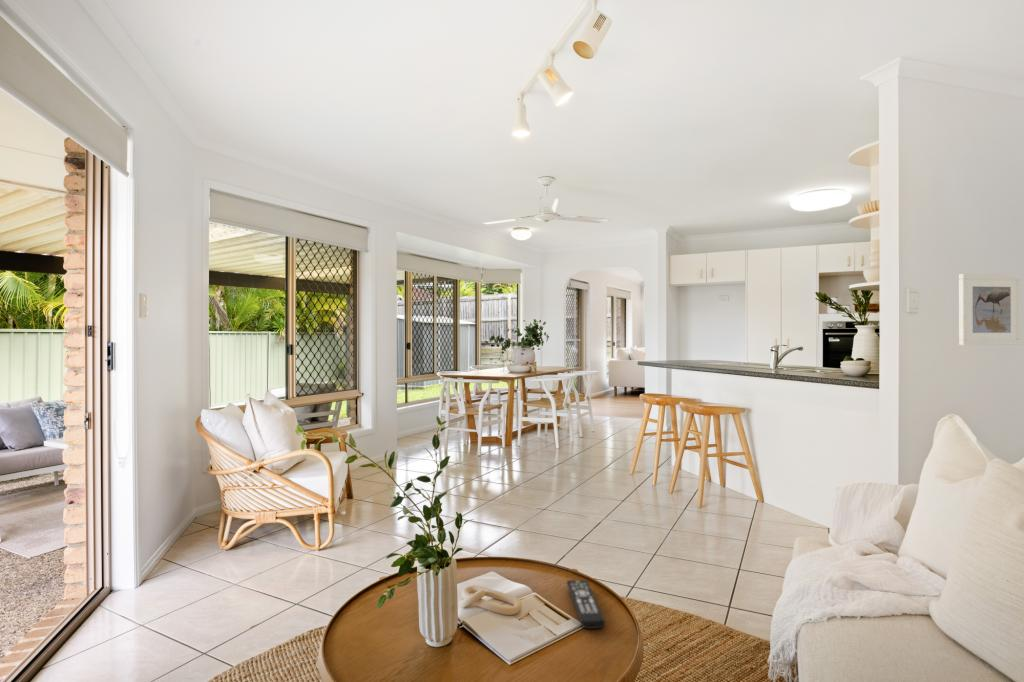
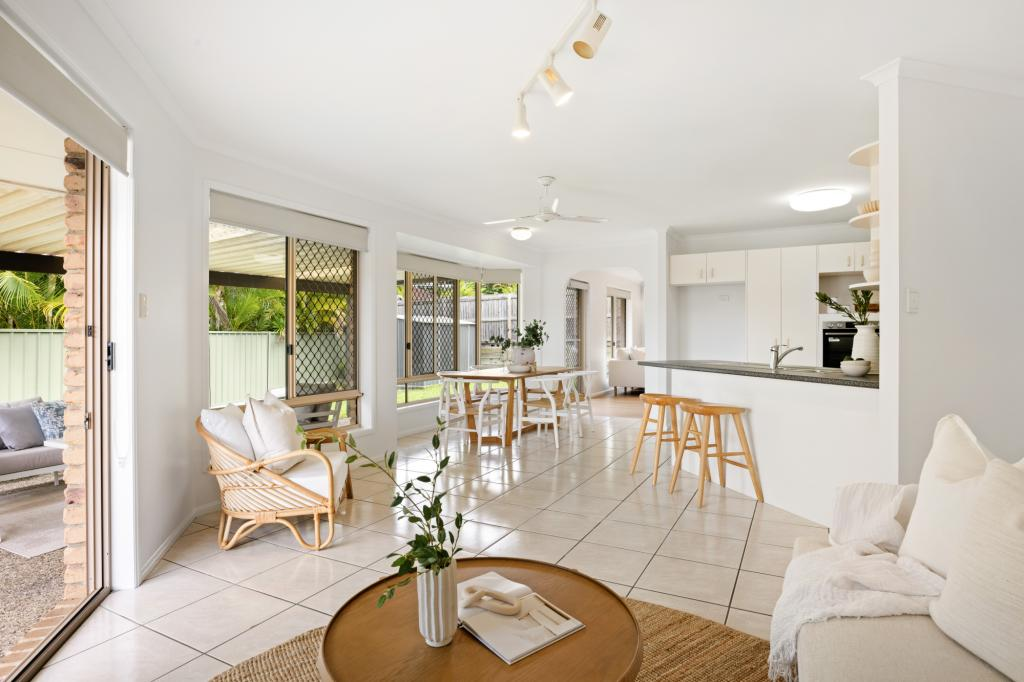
- remote control [566,579,606,630]
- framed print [958,273,1023,346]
